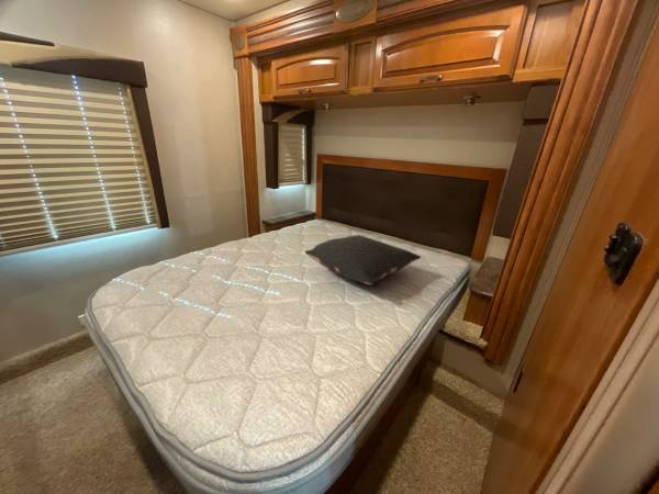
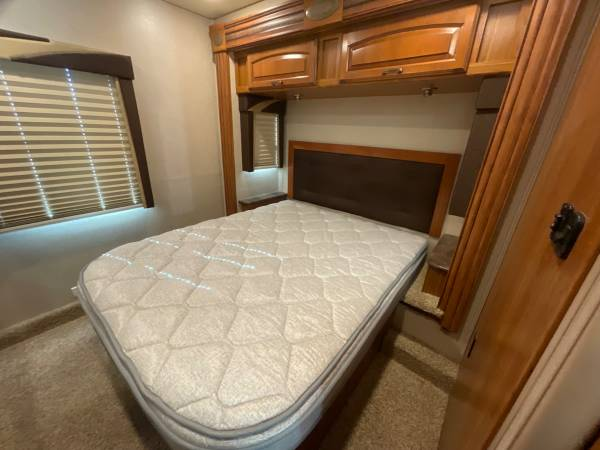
- pillow [304,234,422,285]
